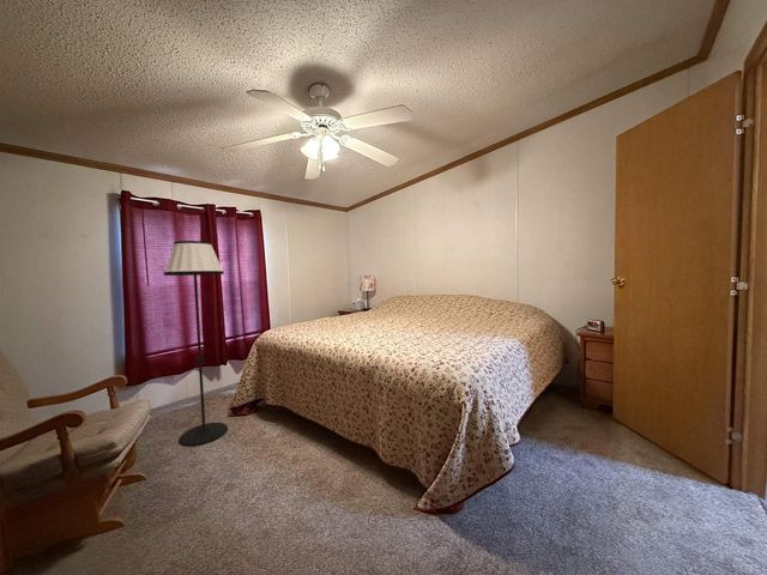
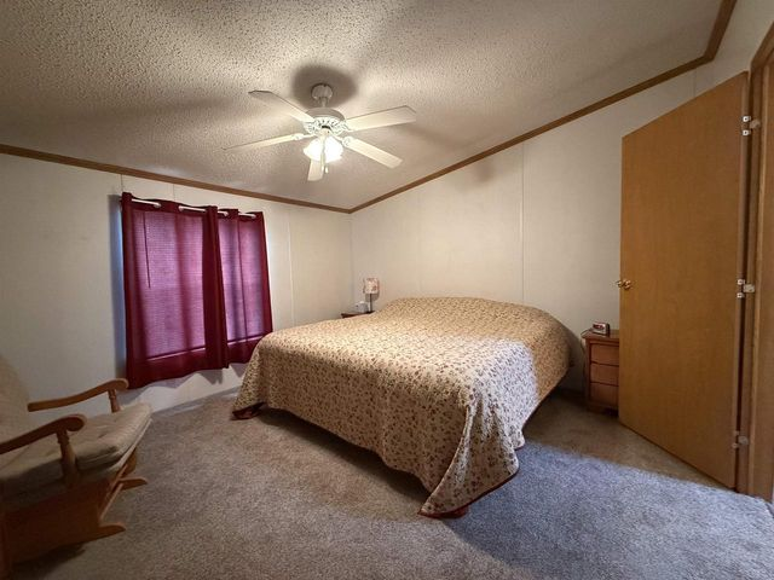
- floor lamp [163,240,229,448]
